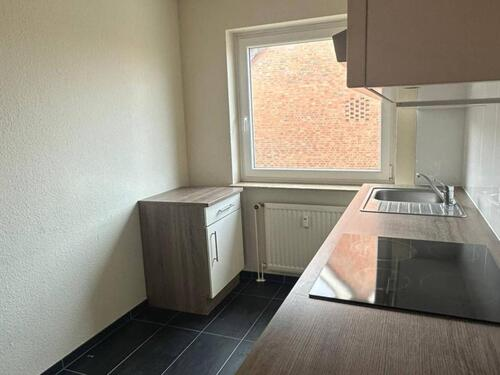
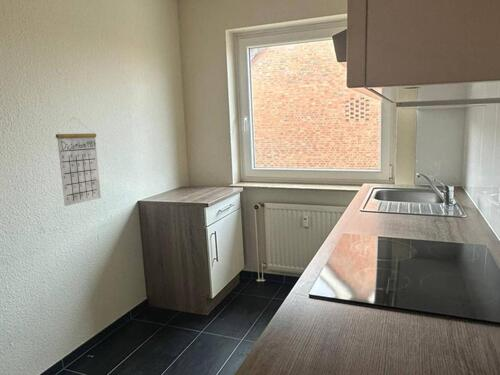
+ calendar [55,117,102,207]
